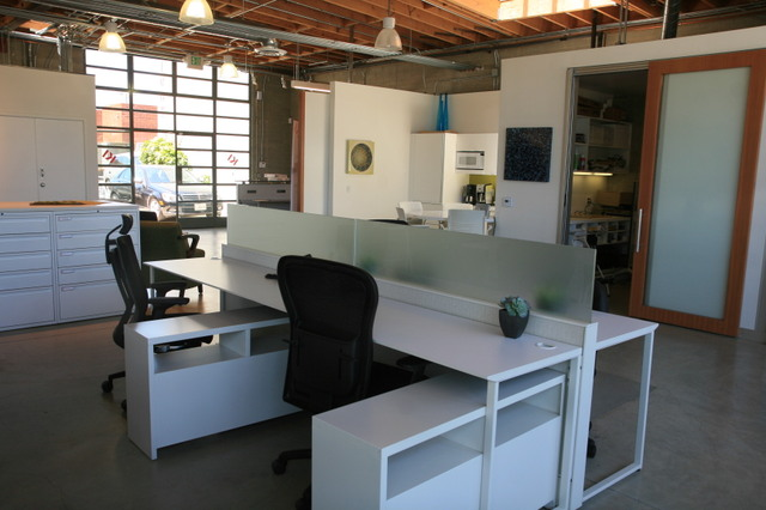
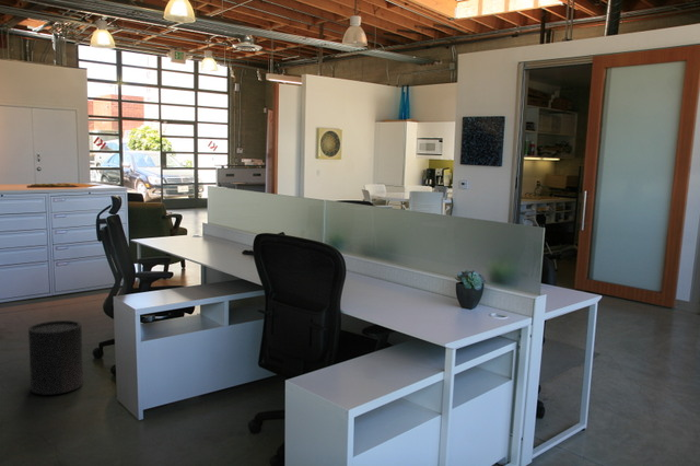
+ trash can [27,319,84,396]
